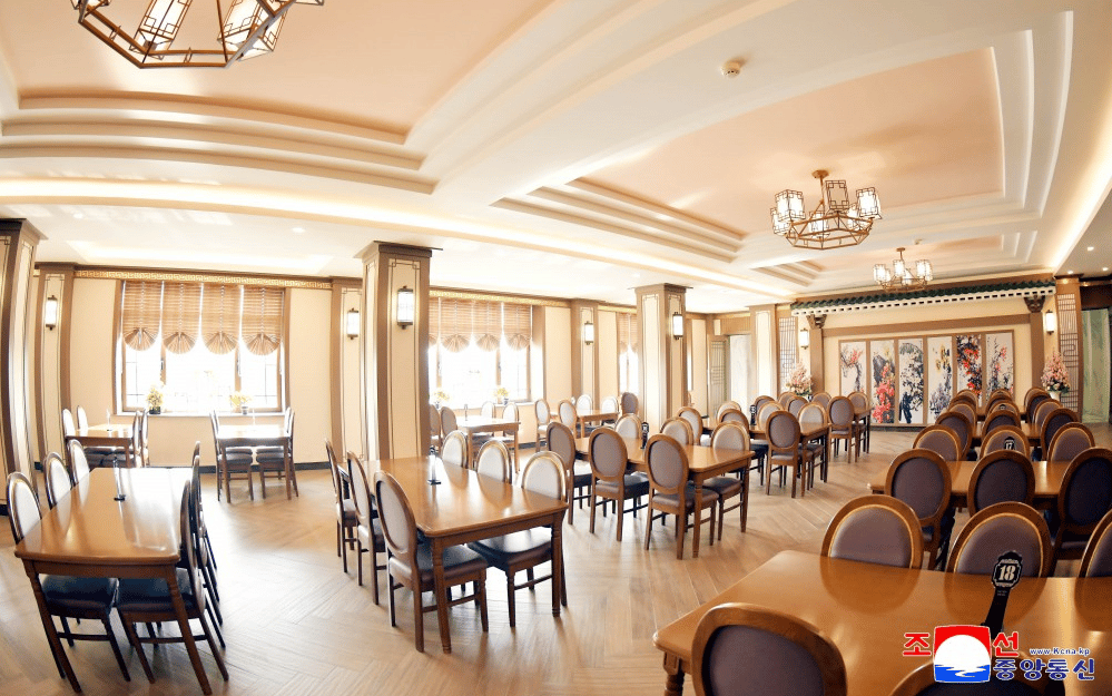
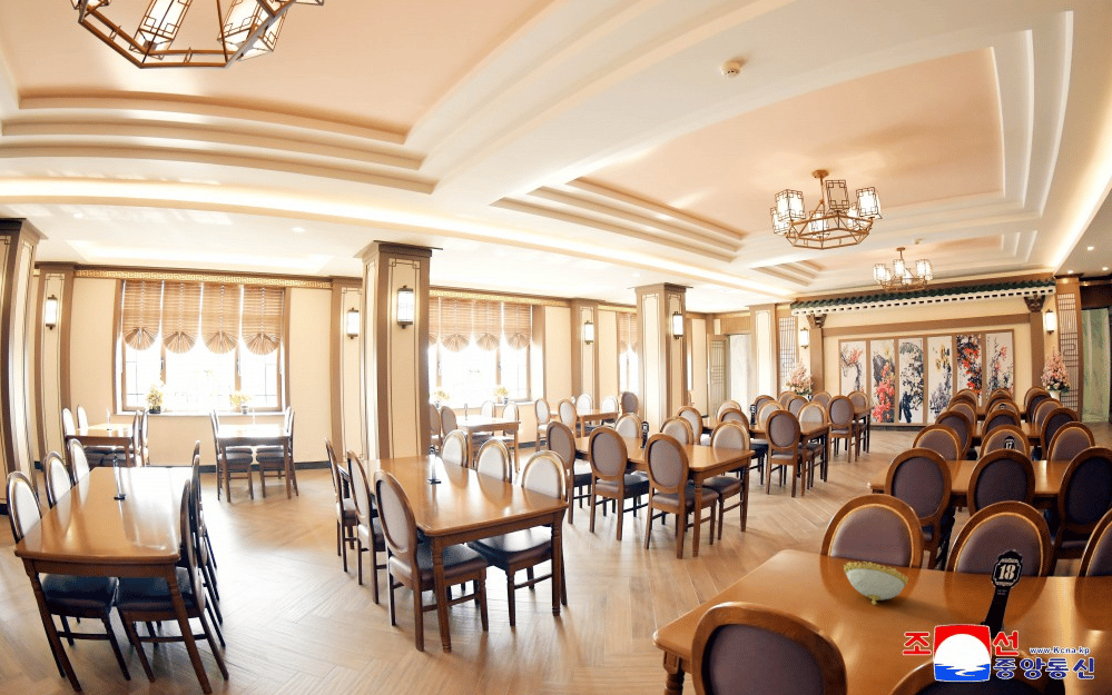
+ decorative bowl [843,560,909,606]
